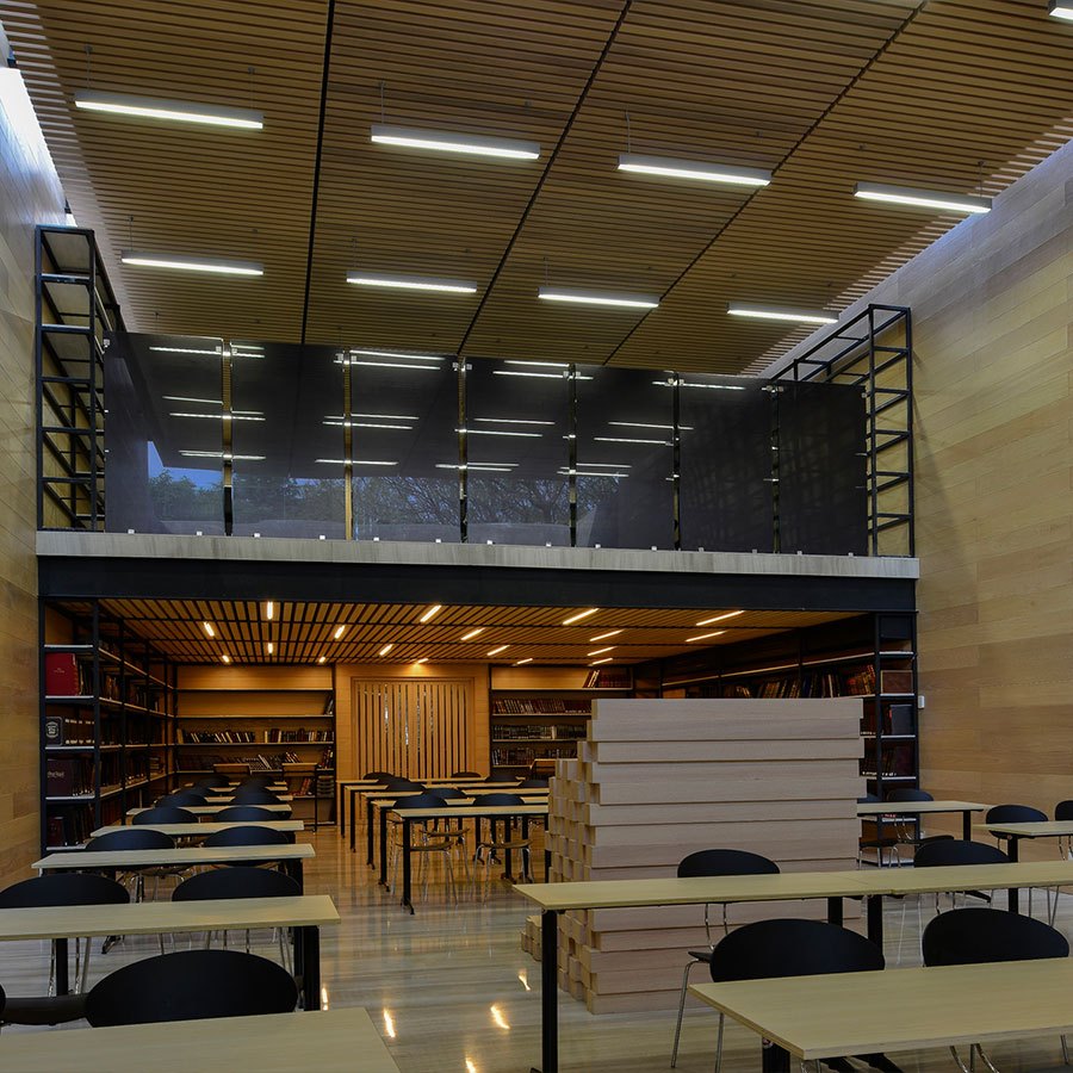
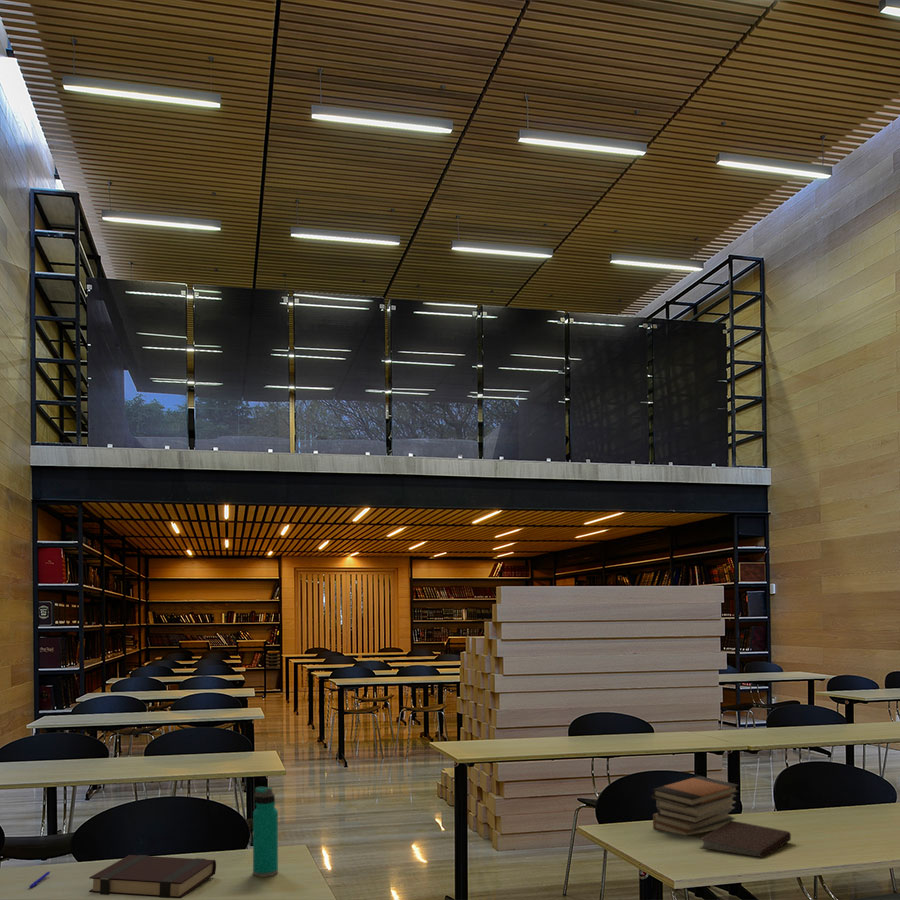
+ water bottle [252,786,279,878]
+ book stack [651,775,740,836]
+ book [88,854,217,899]
+ pen [29,871,51,889]
+ notebook [698,820,792,858]
